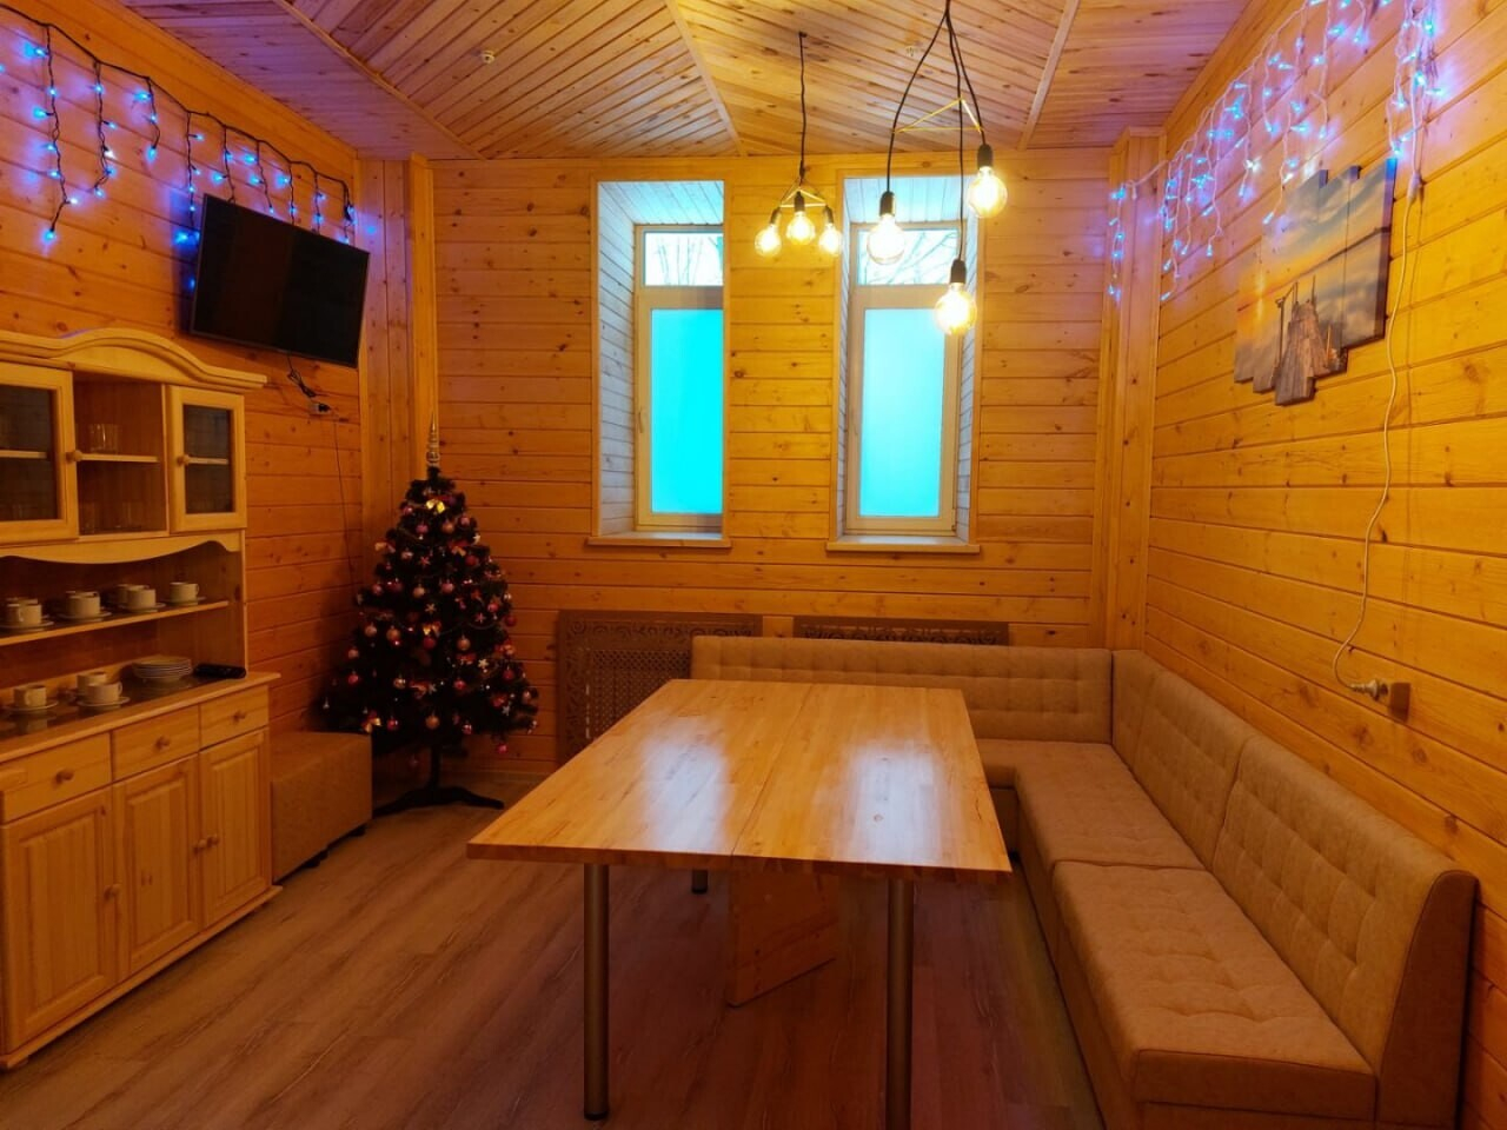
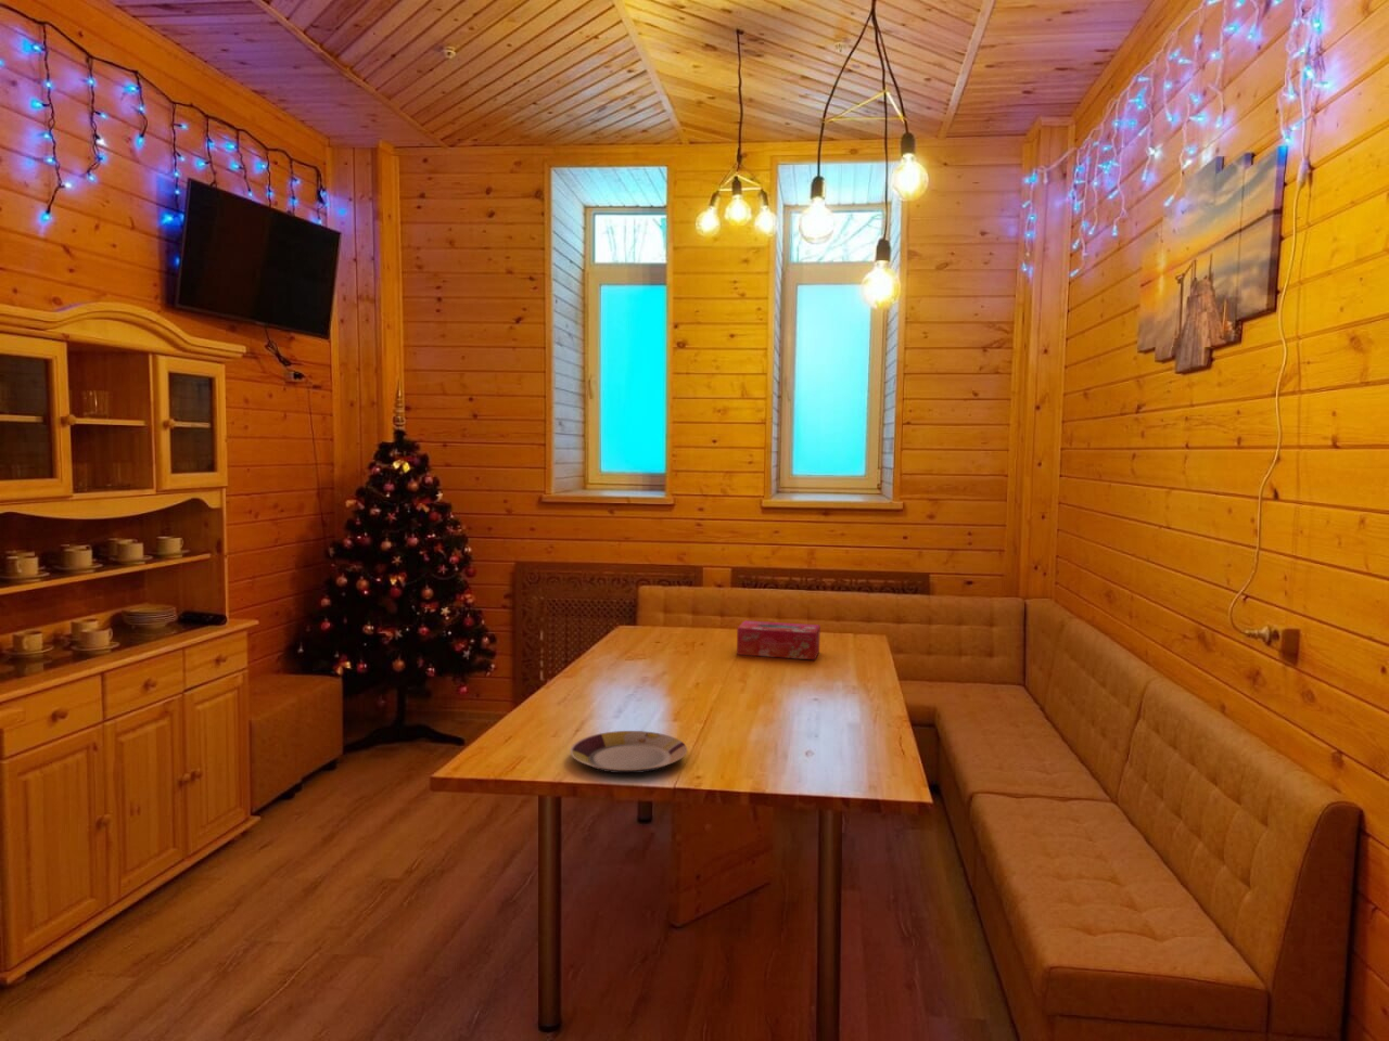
+ tissue box [736,619,821,660]
+ plate [569,729,688,774]
